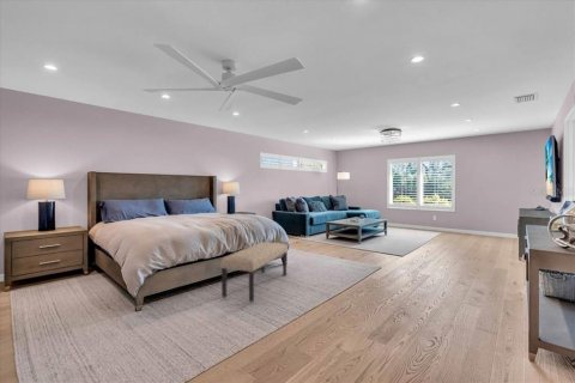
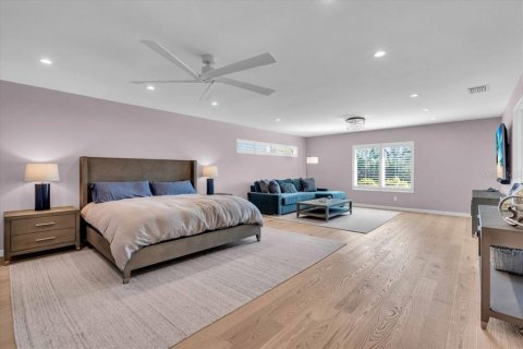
- bench [219,241,289,304]
